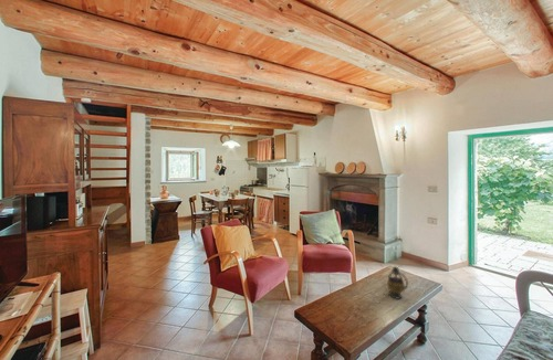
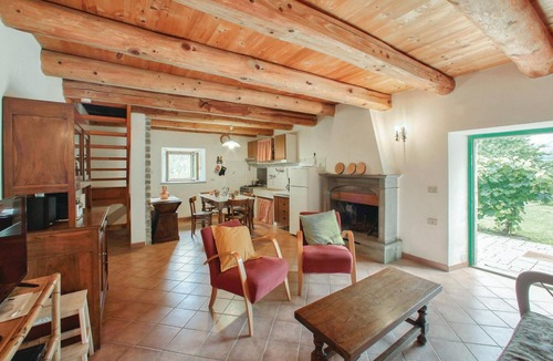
- teapot [382,265,409,300]
